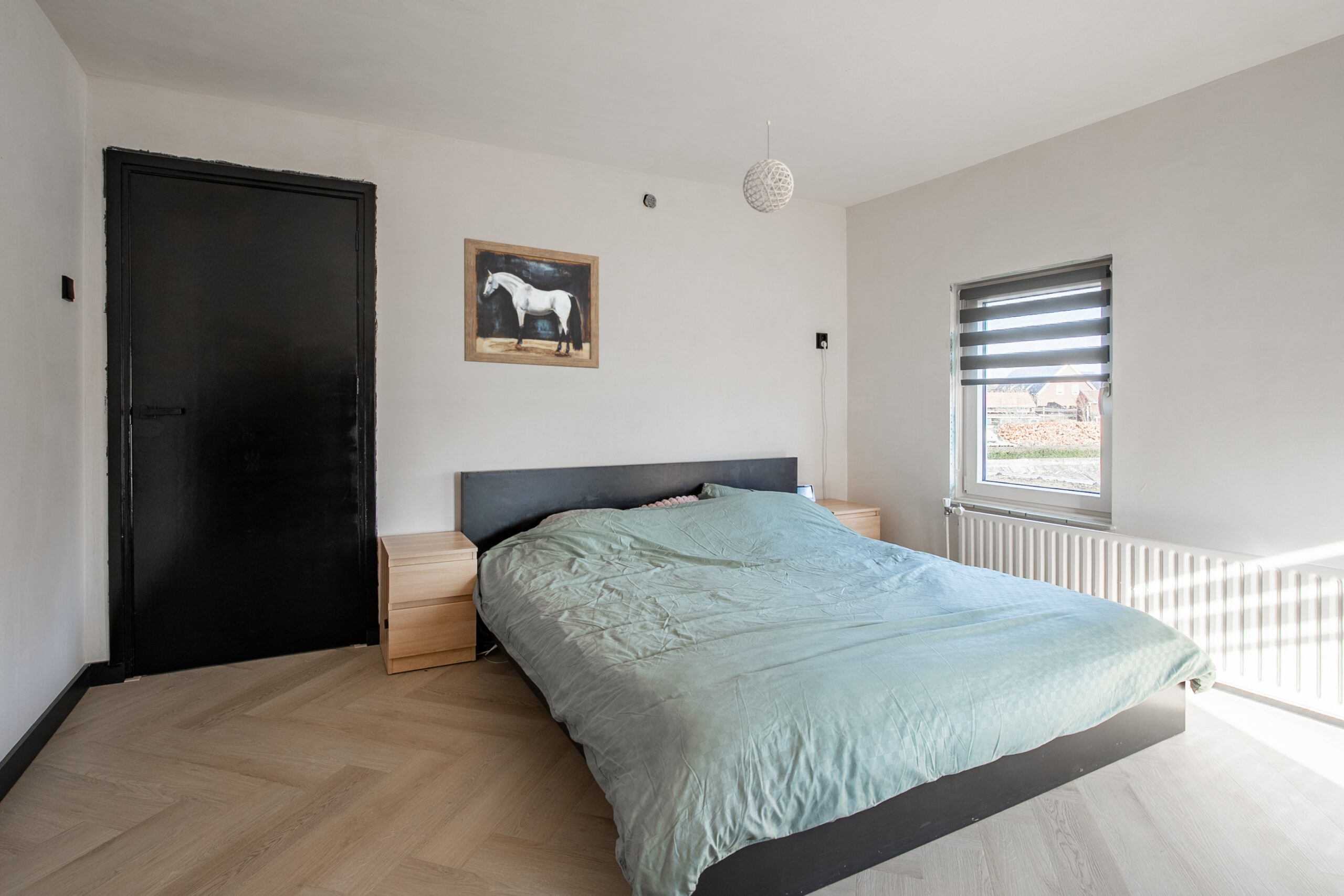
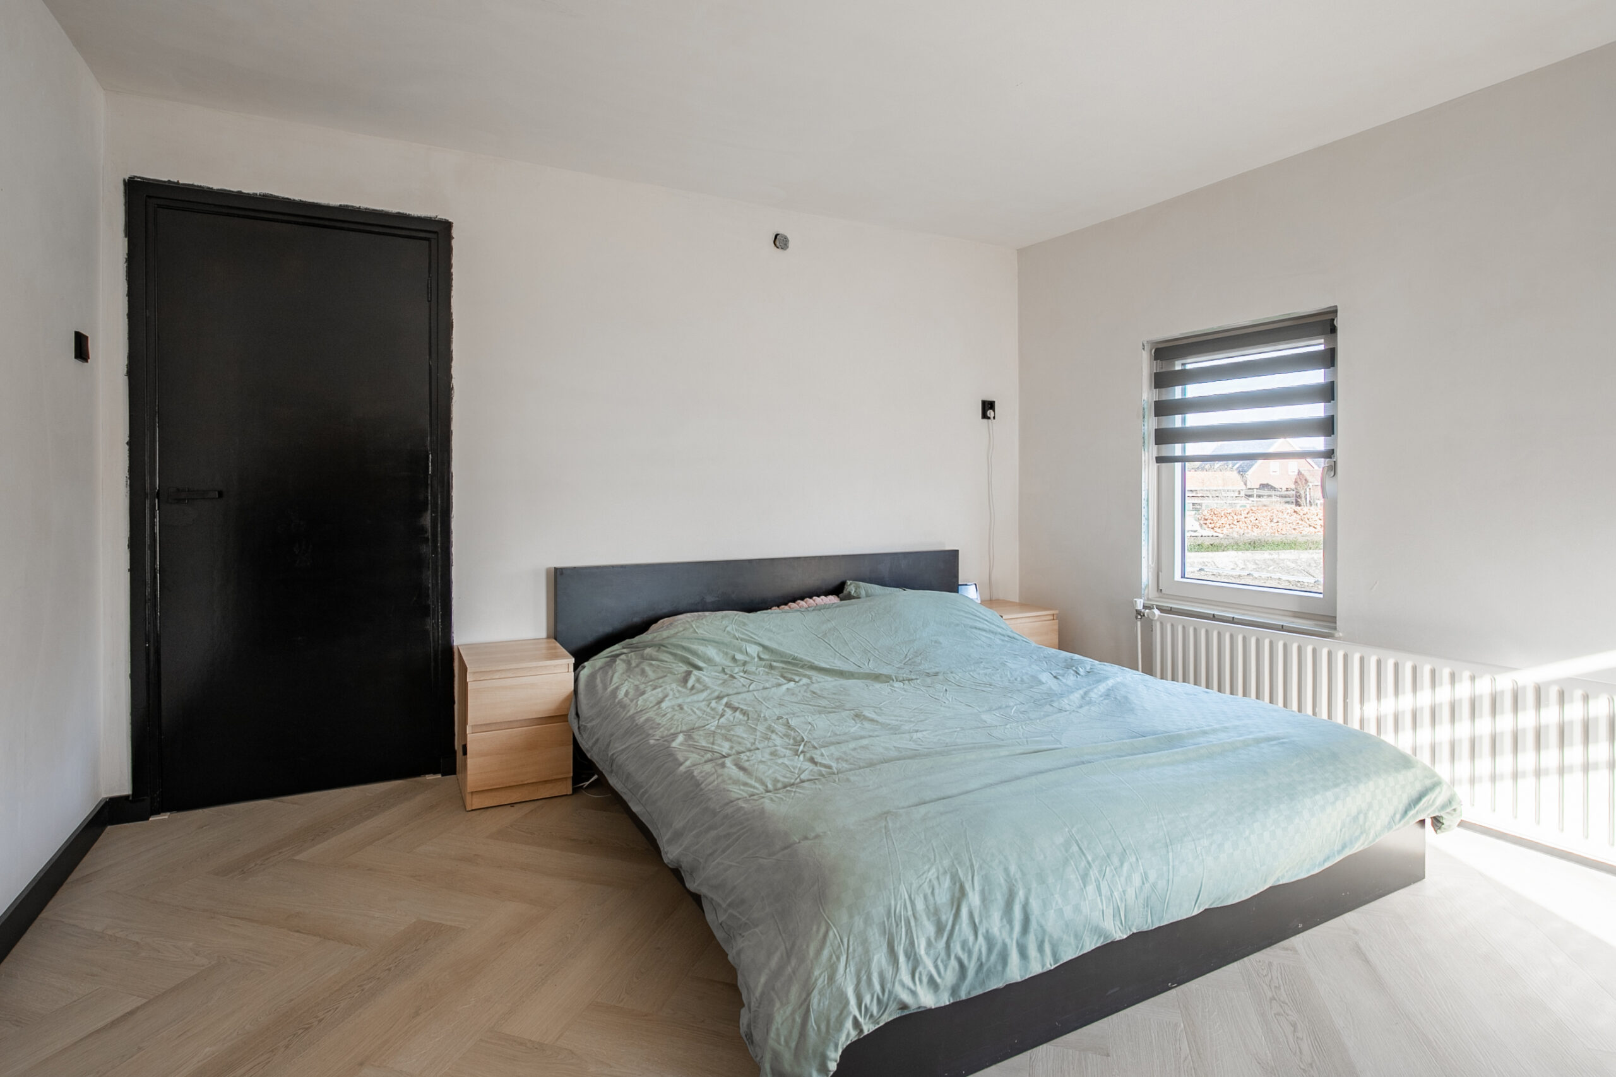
- wall art [464,237,600,369]
- pendant light [742,120,794,214]
